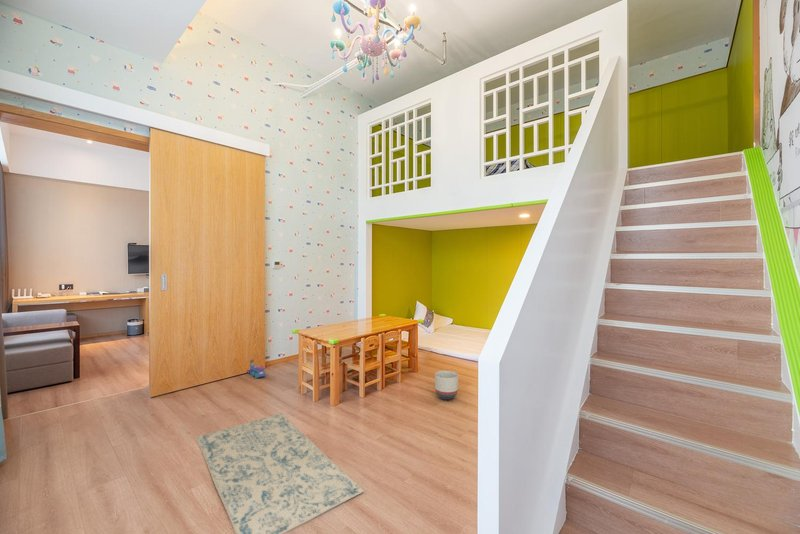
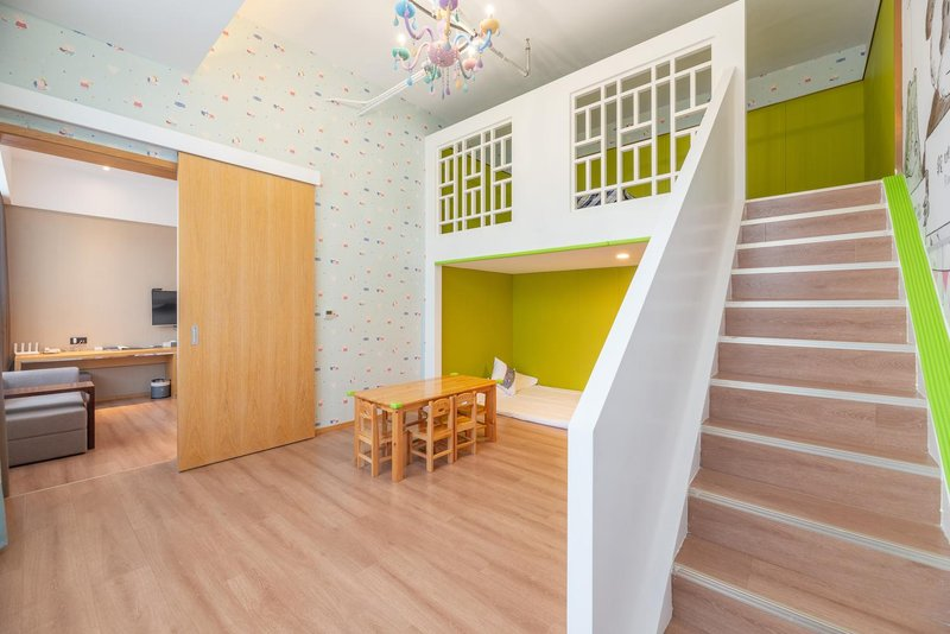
- rug [194,412,365,534]
- planter [434,370,459,401]
- toy train [245,358,267,379]
